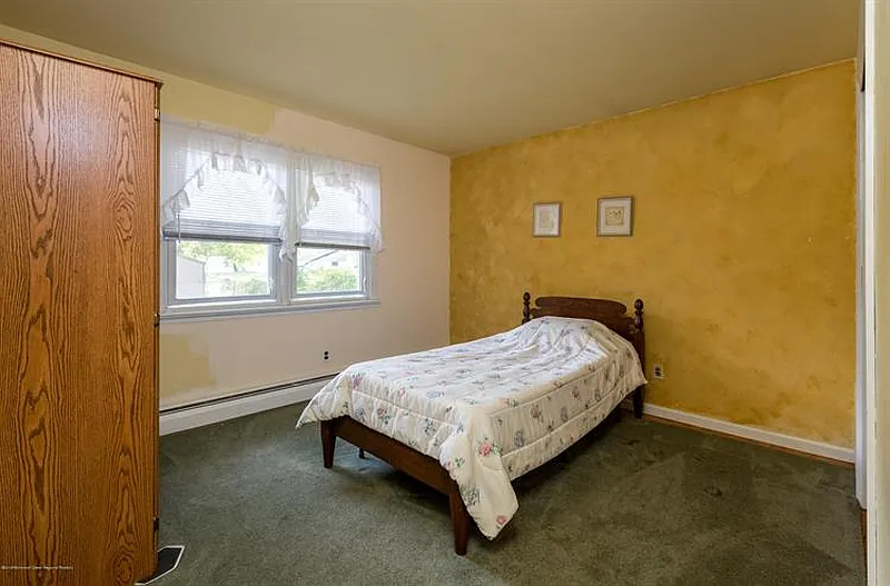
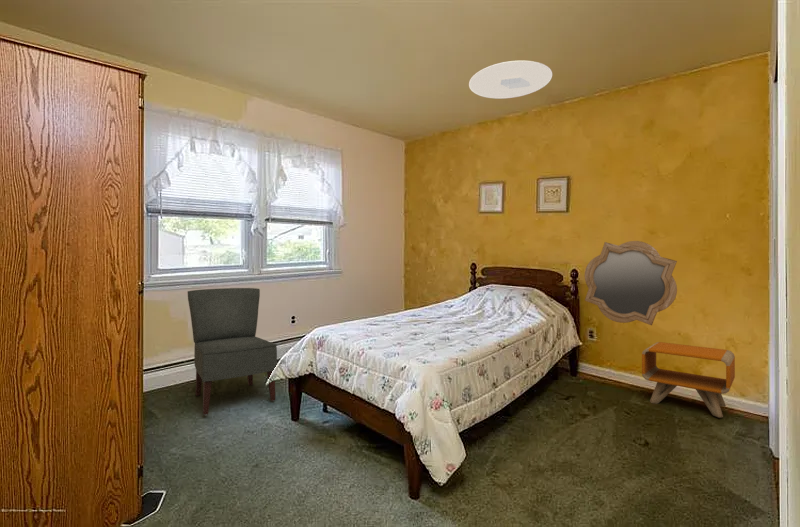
+ nightstand [641,341,736,418]
+ mirror [584,240,678,326]
+ ceiling light [468,60,553,100]
+ chair [187,287,278,416]
